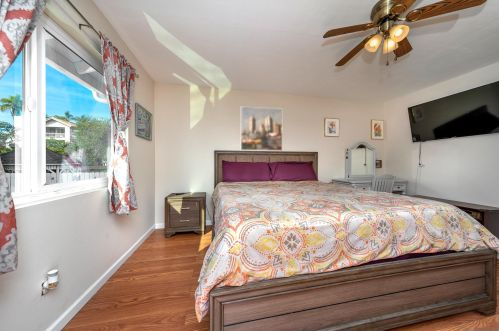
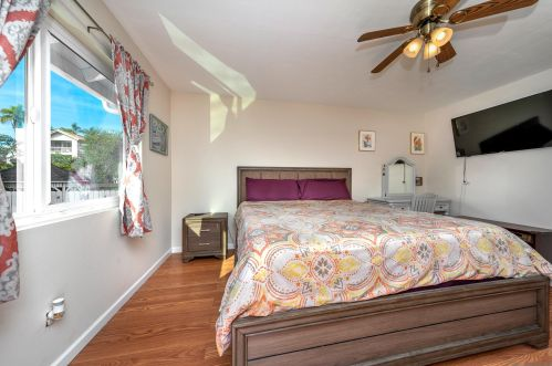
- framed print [240,105,283,152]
